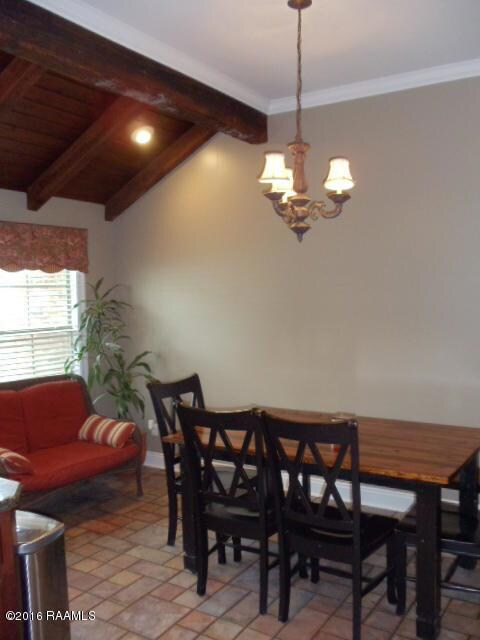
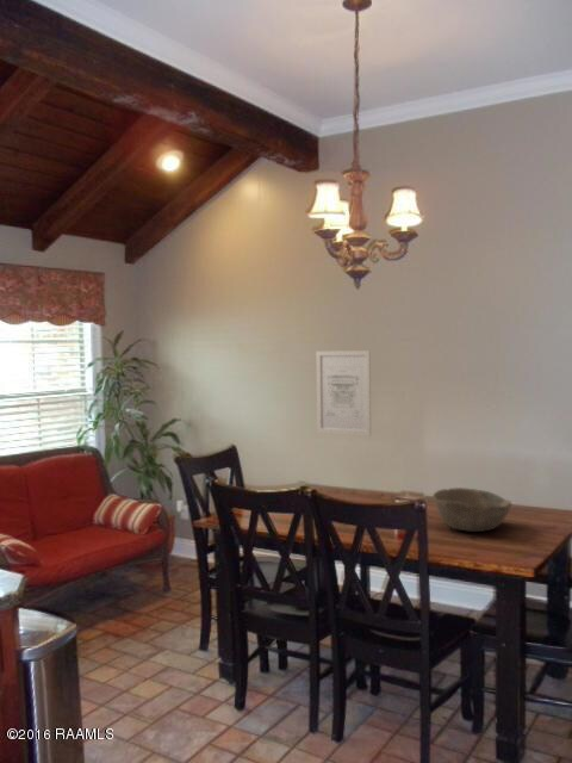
+ bowl [431,486,512,533]
+ wall art [315,349,372,438]
